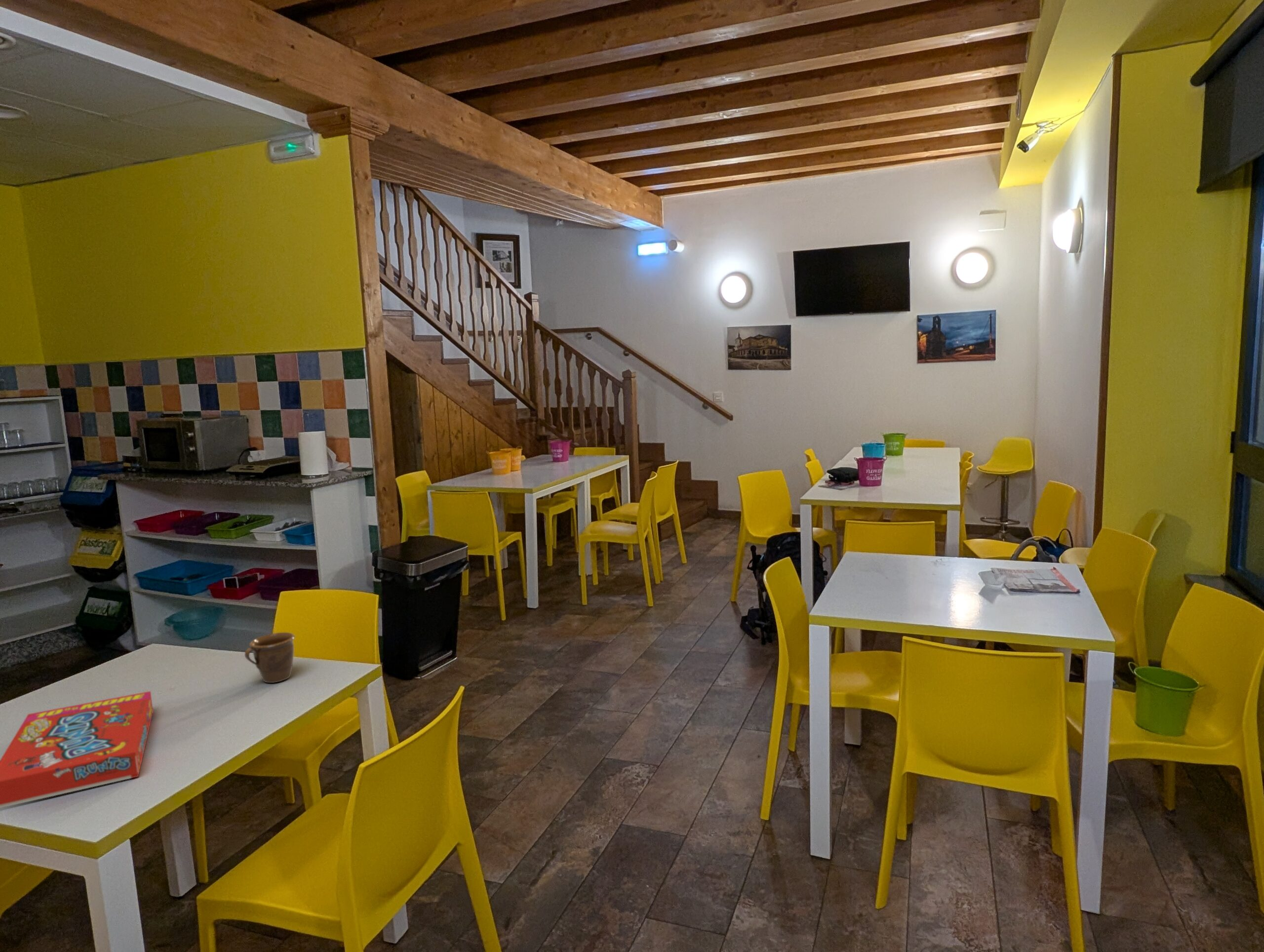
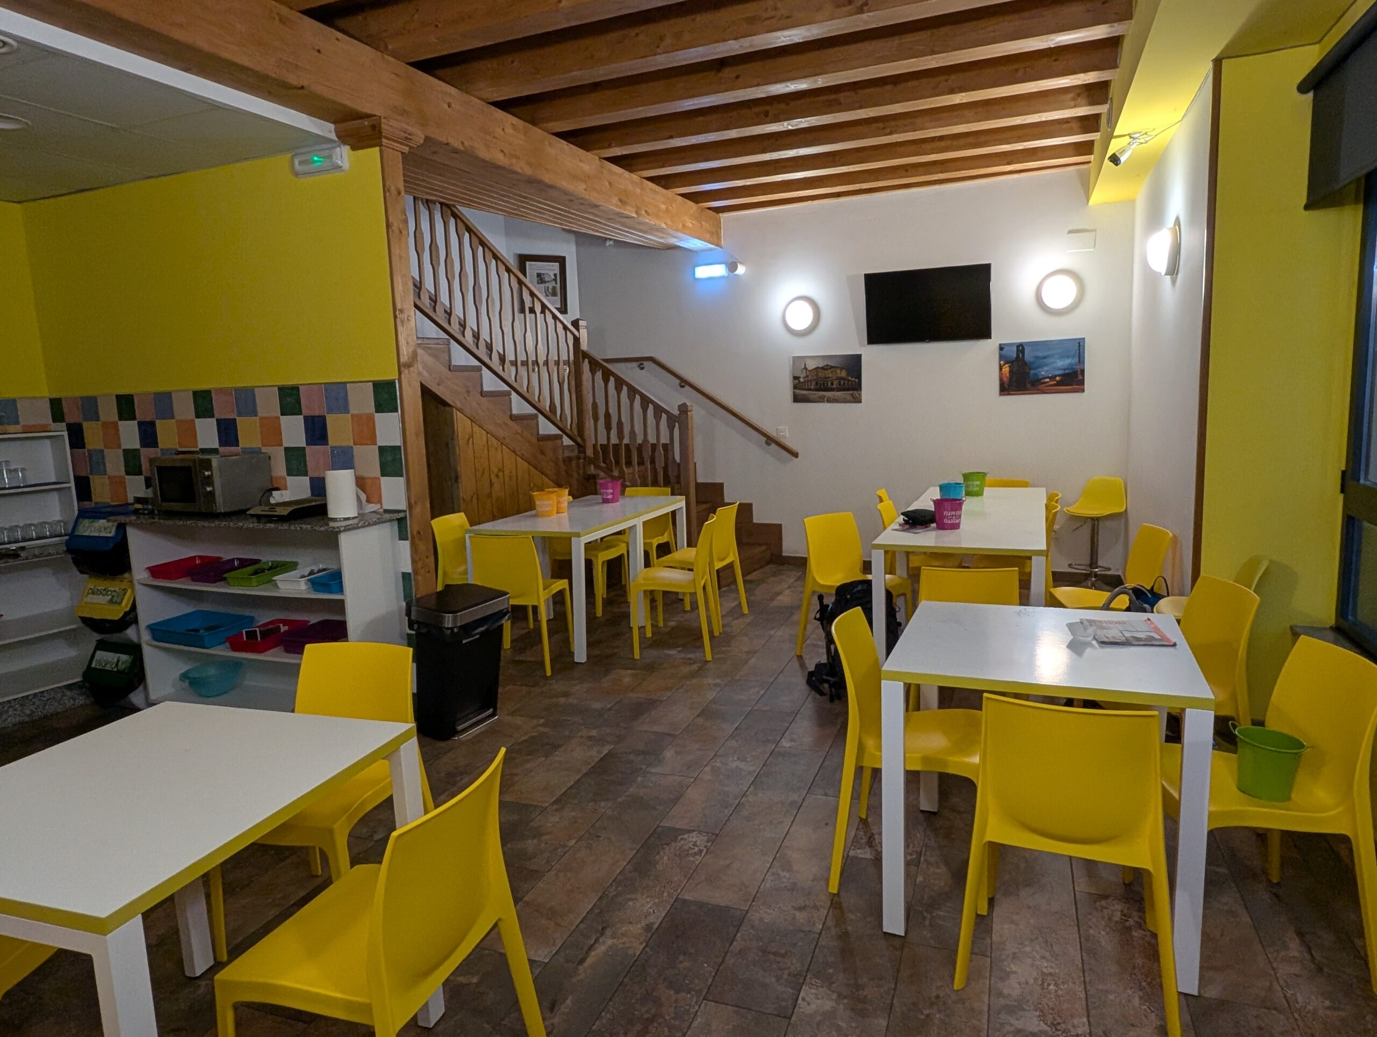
- snack box [0,691,154,809]
- mug [244,632,295,683]
